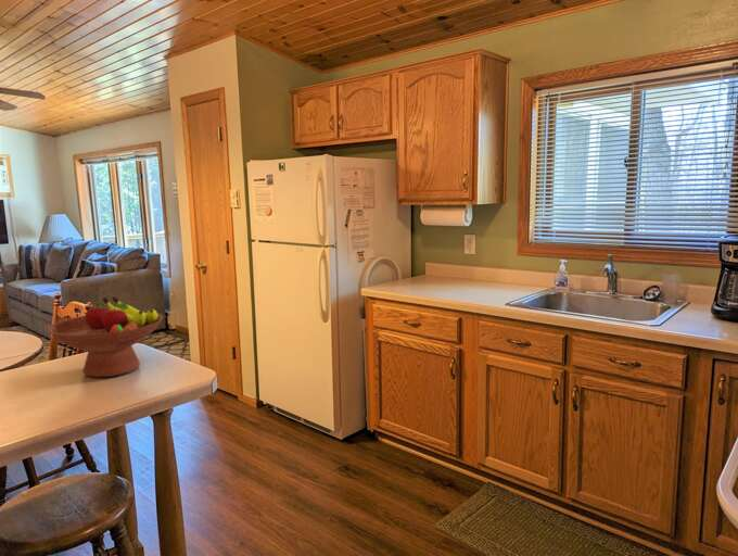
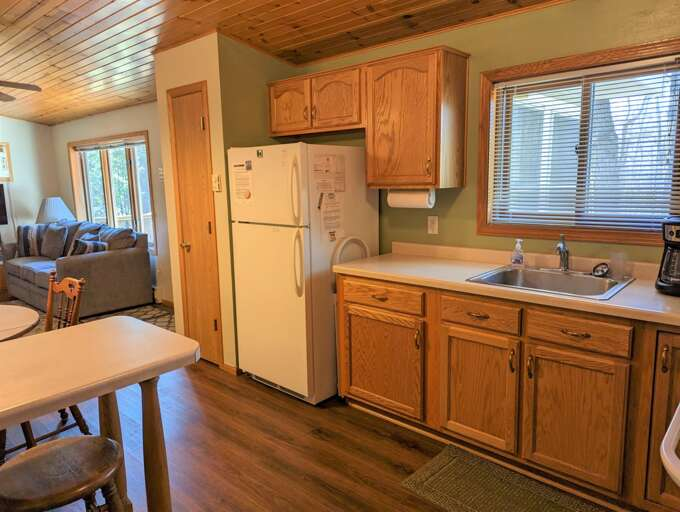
- fruit bowl [47,295,165,378]
